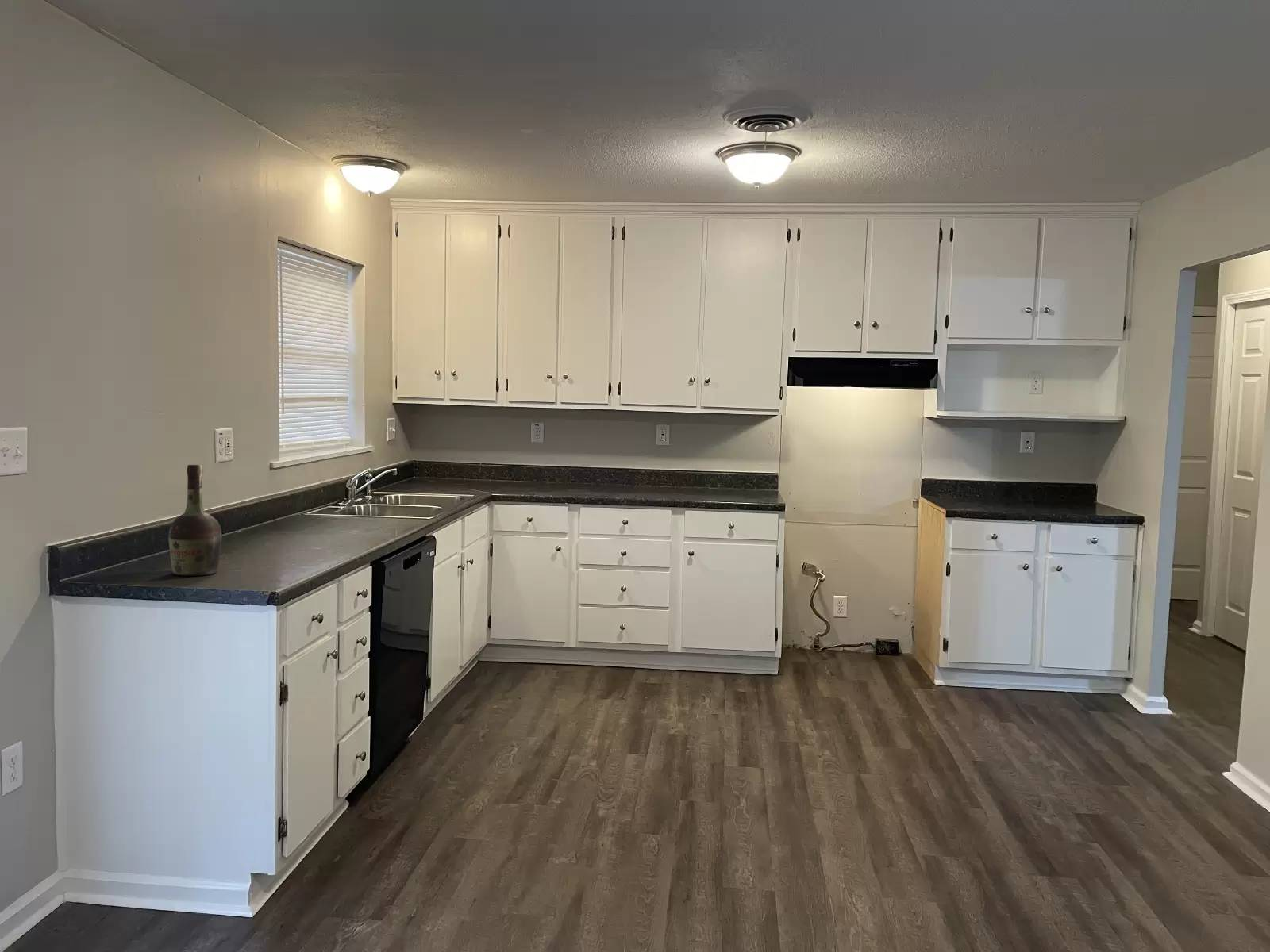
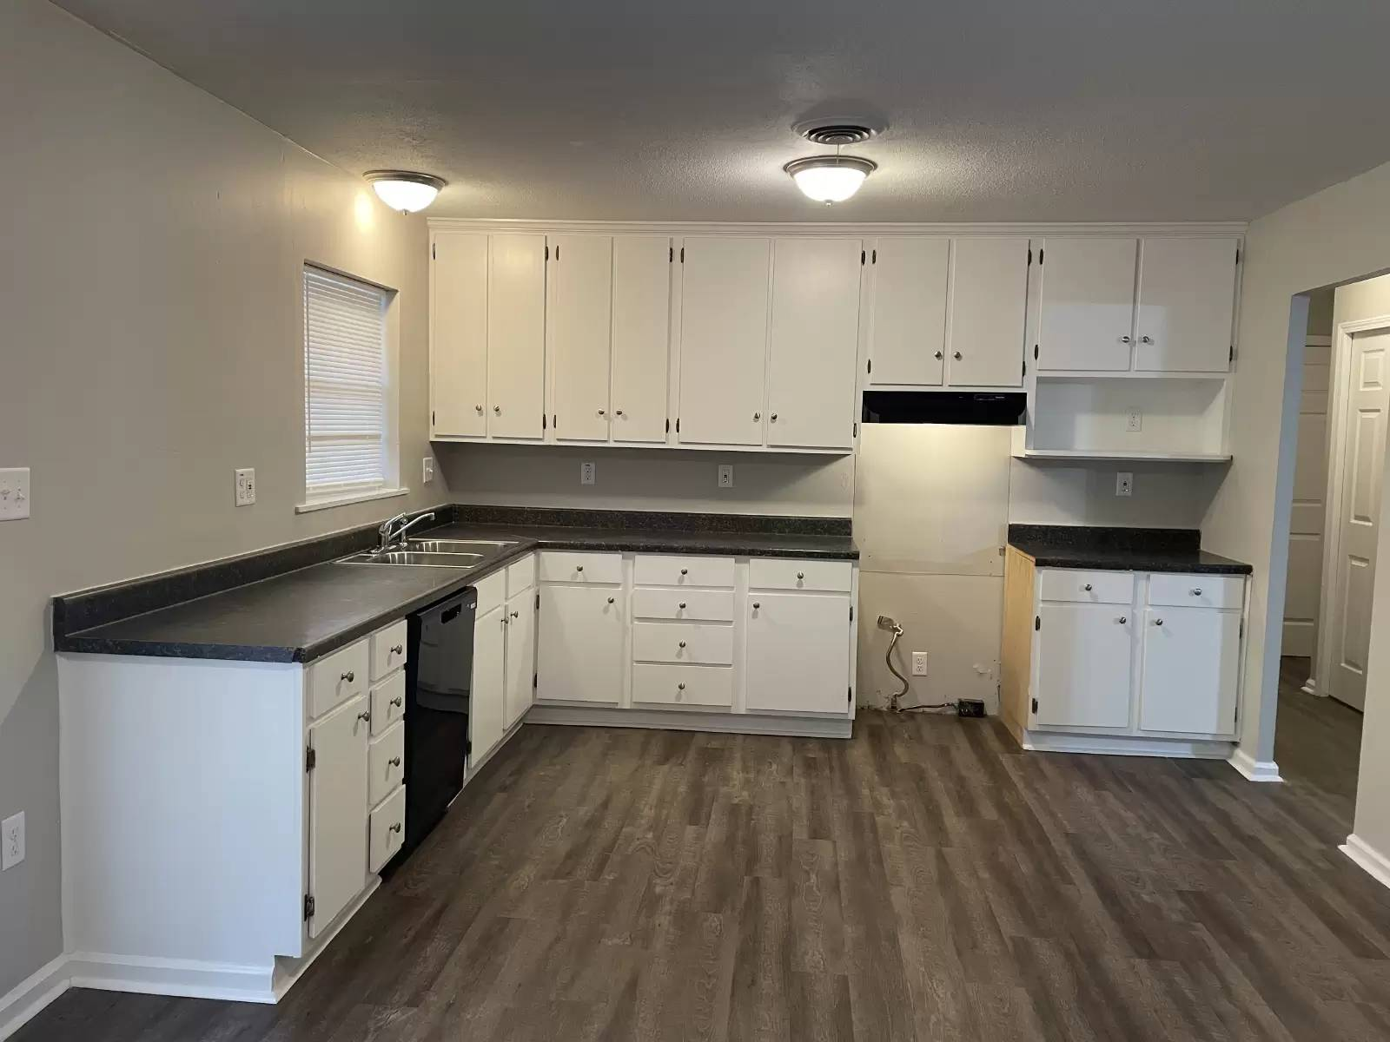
- cognac bottle [167,464,222,577]
